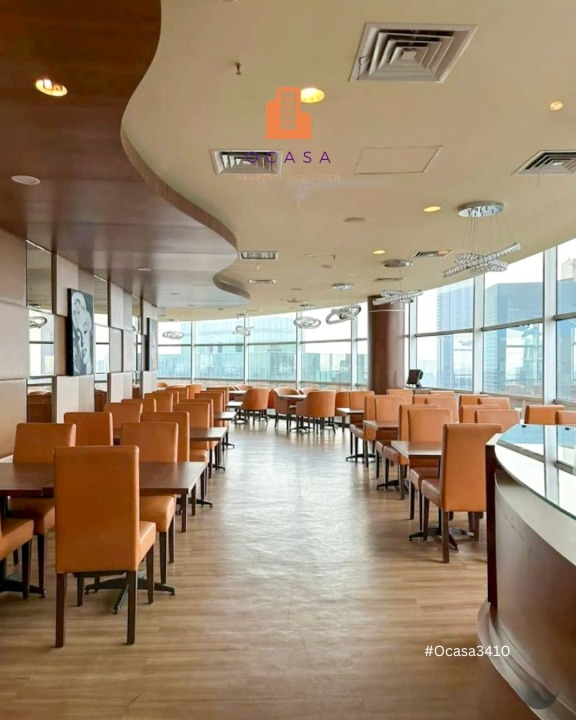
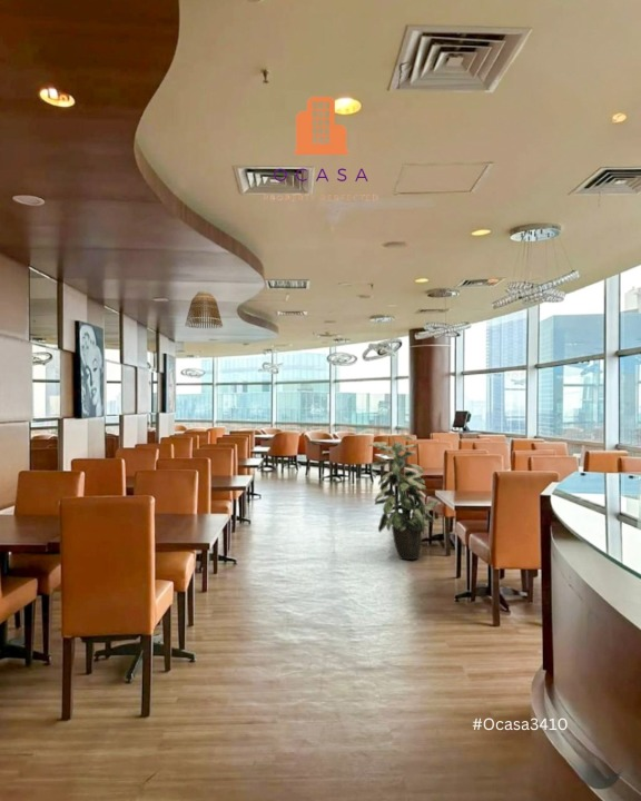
+ lamp shade [184,289,224,329]
+ indoor plant [367,435,438,561]
